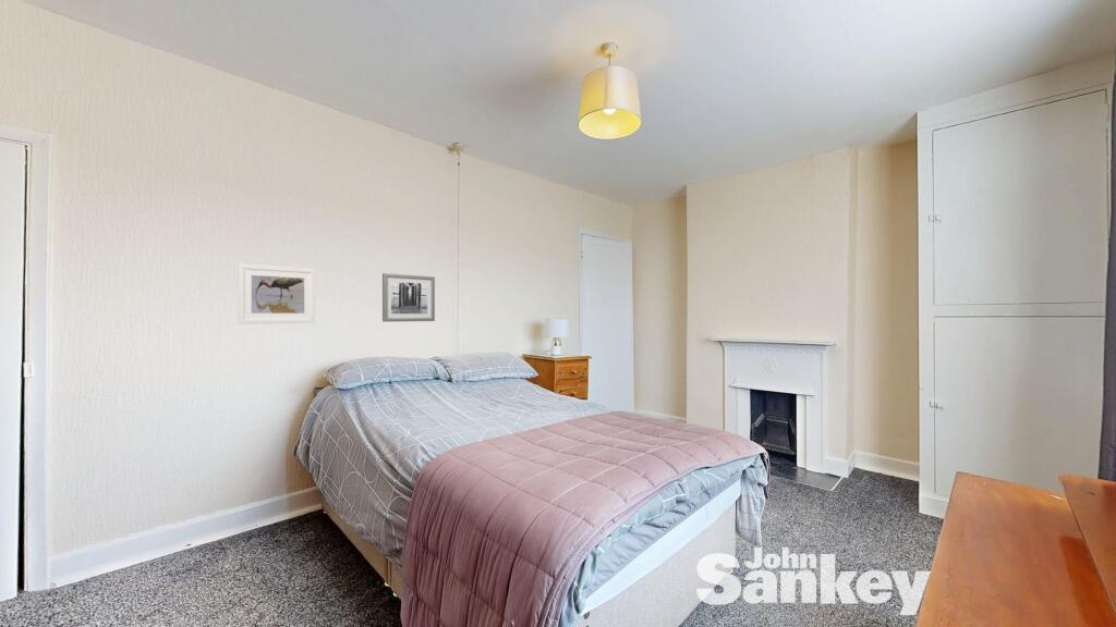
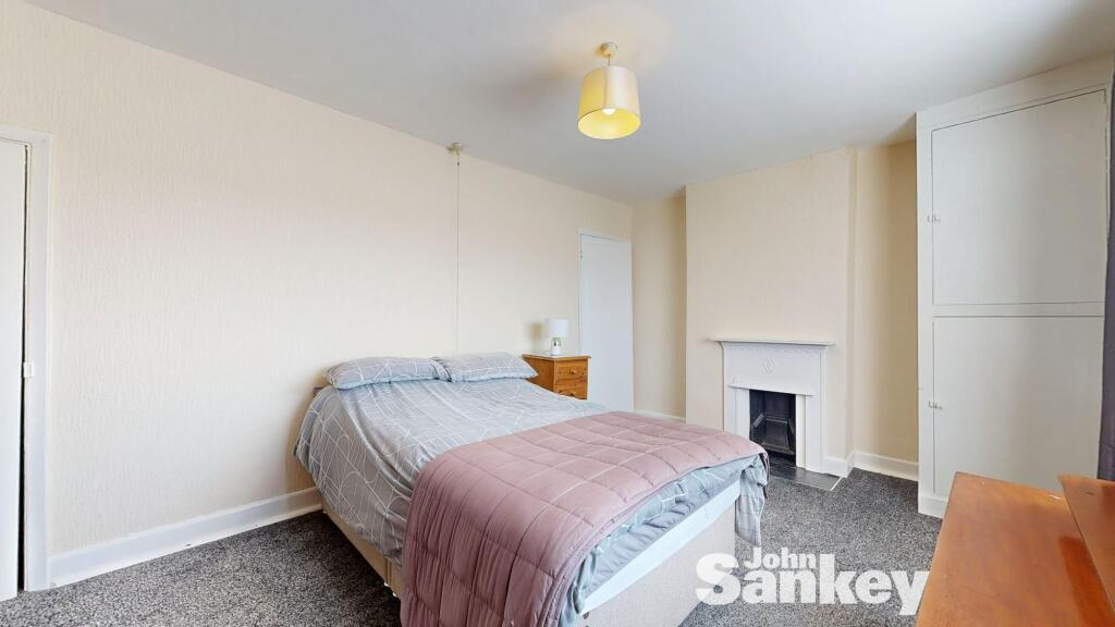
- wall art [381,272,436,323]
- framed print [236,263,316,324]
